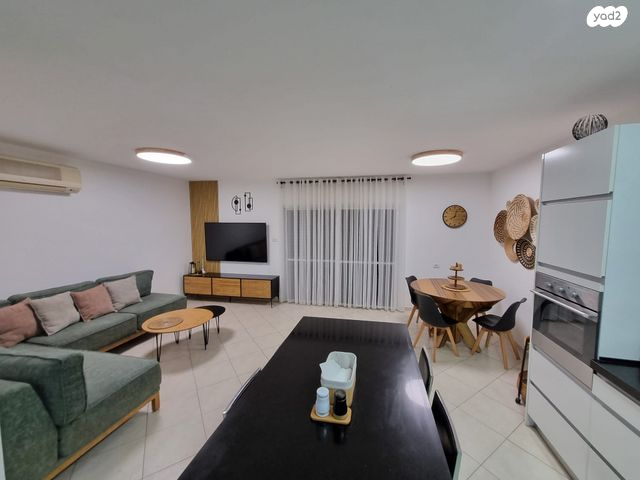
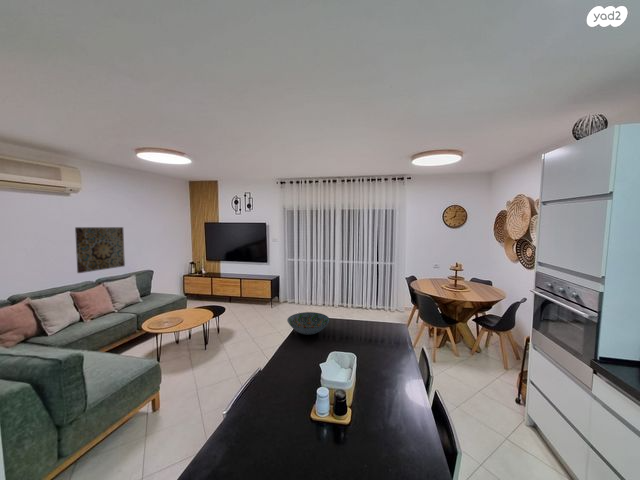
+ decorative bowl [286,311,331,336]
+ wall art [74,226,126,274]
